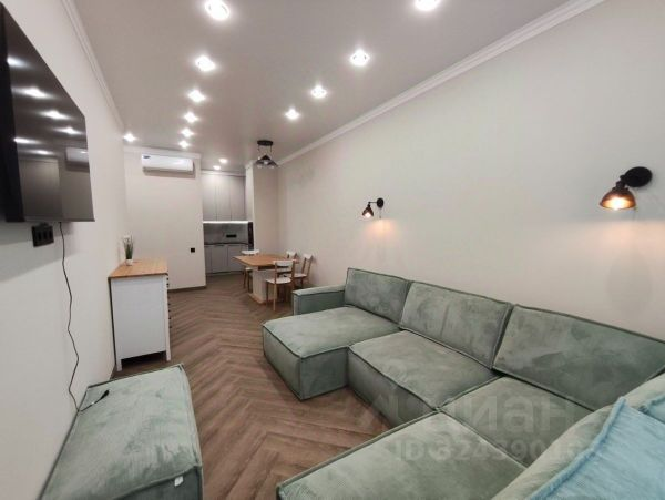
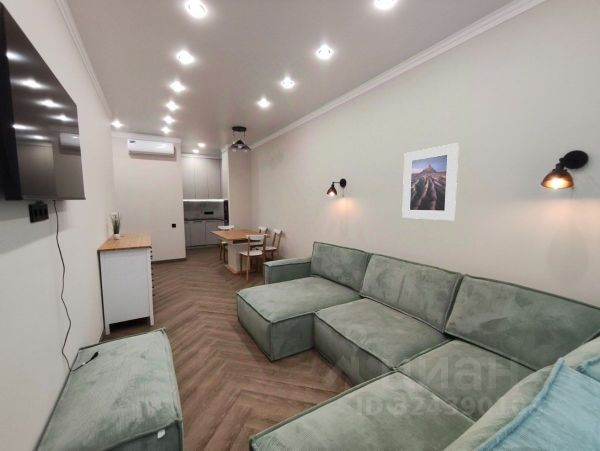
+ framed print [401,142,460,221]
